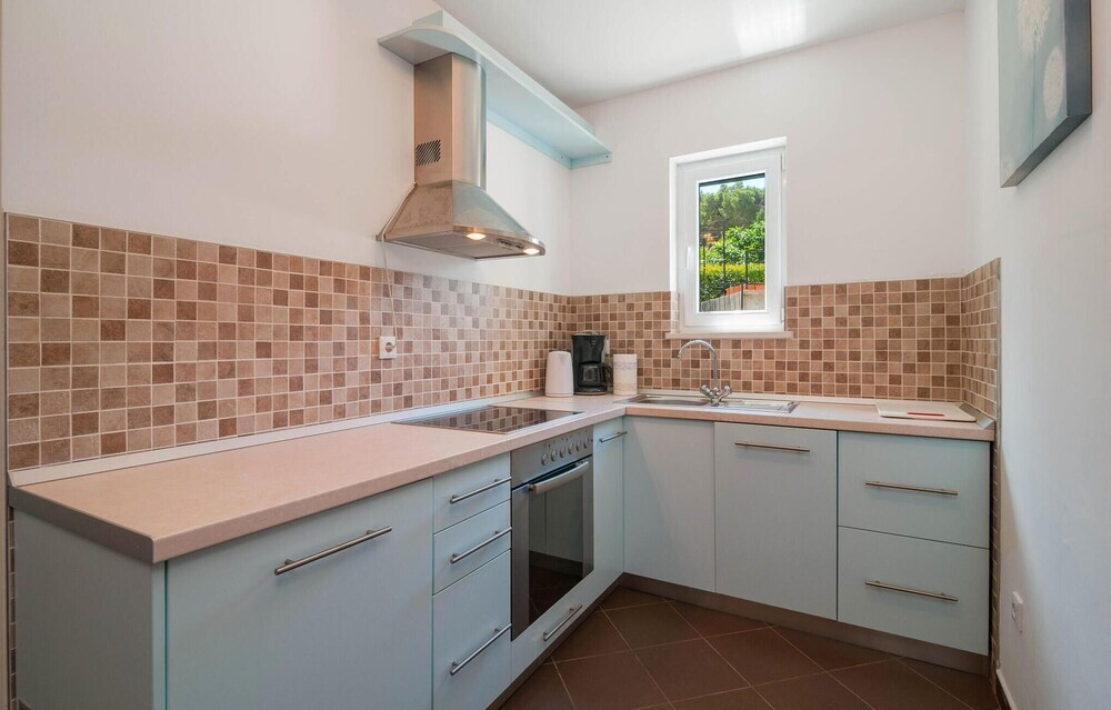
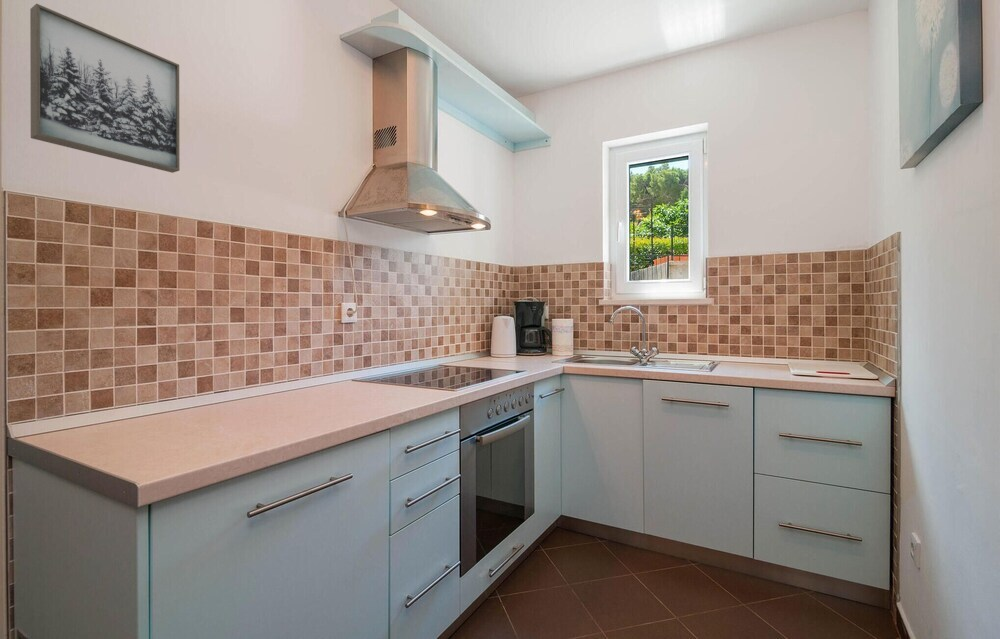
+ wall art [29,3,181,174]
